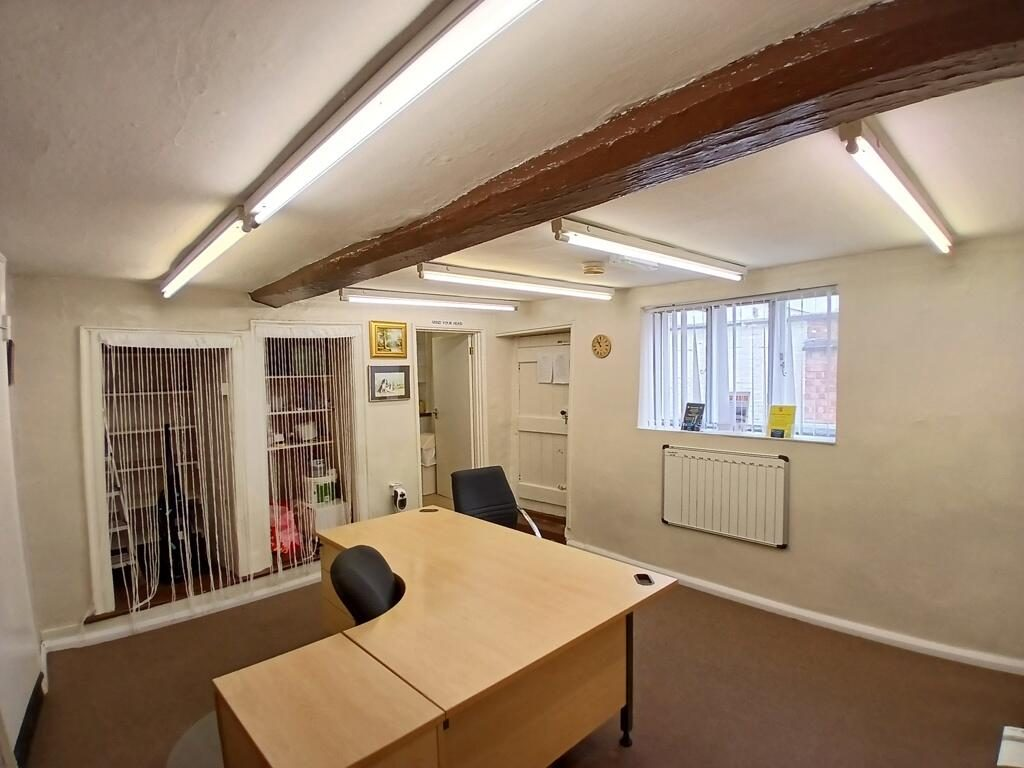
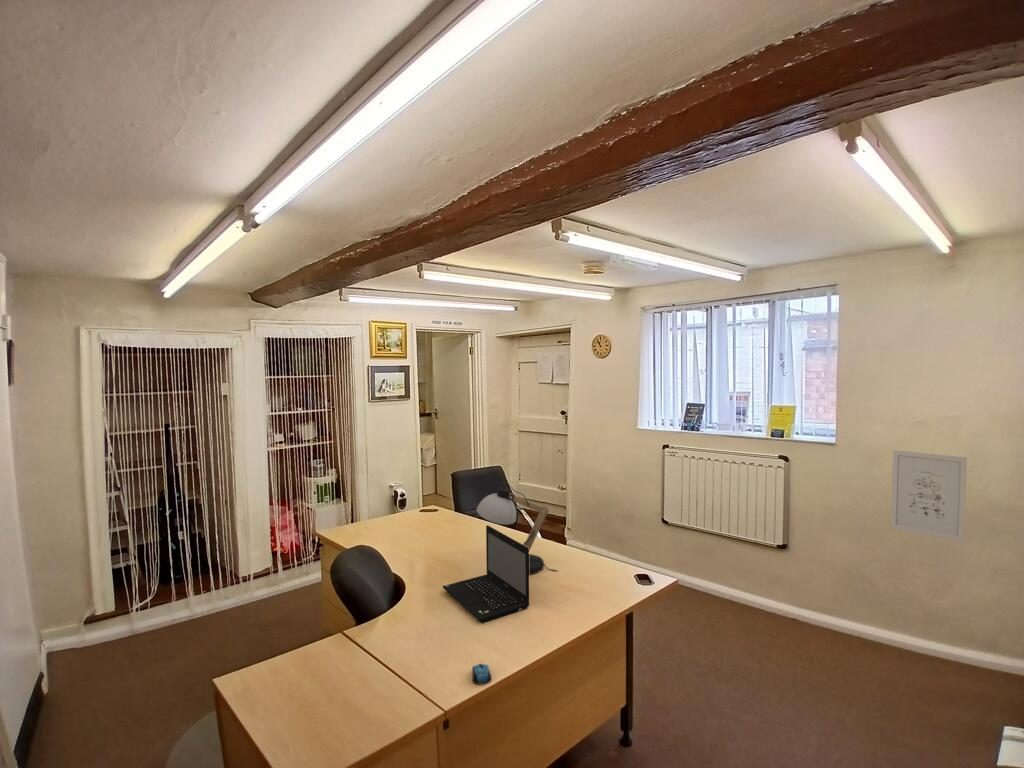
+ laptop [442,524,531,624]
+ desk lamp [476,483,559,576]
+ computer mouse [471,663,493,685]
+ wall art [890,449,968,543]
